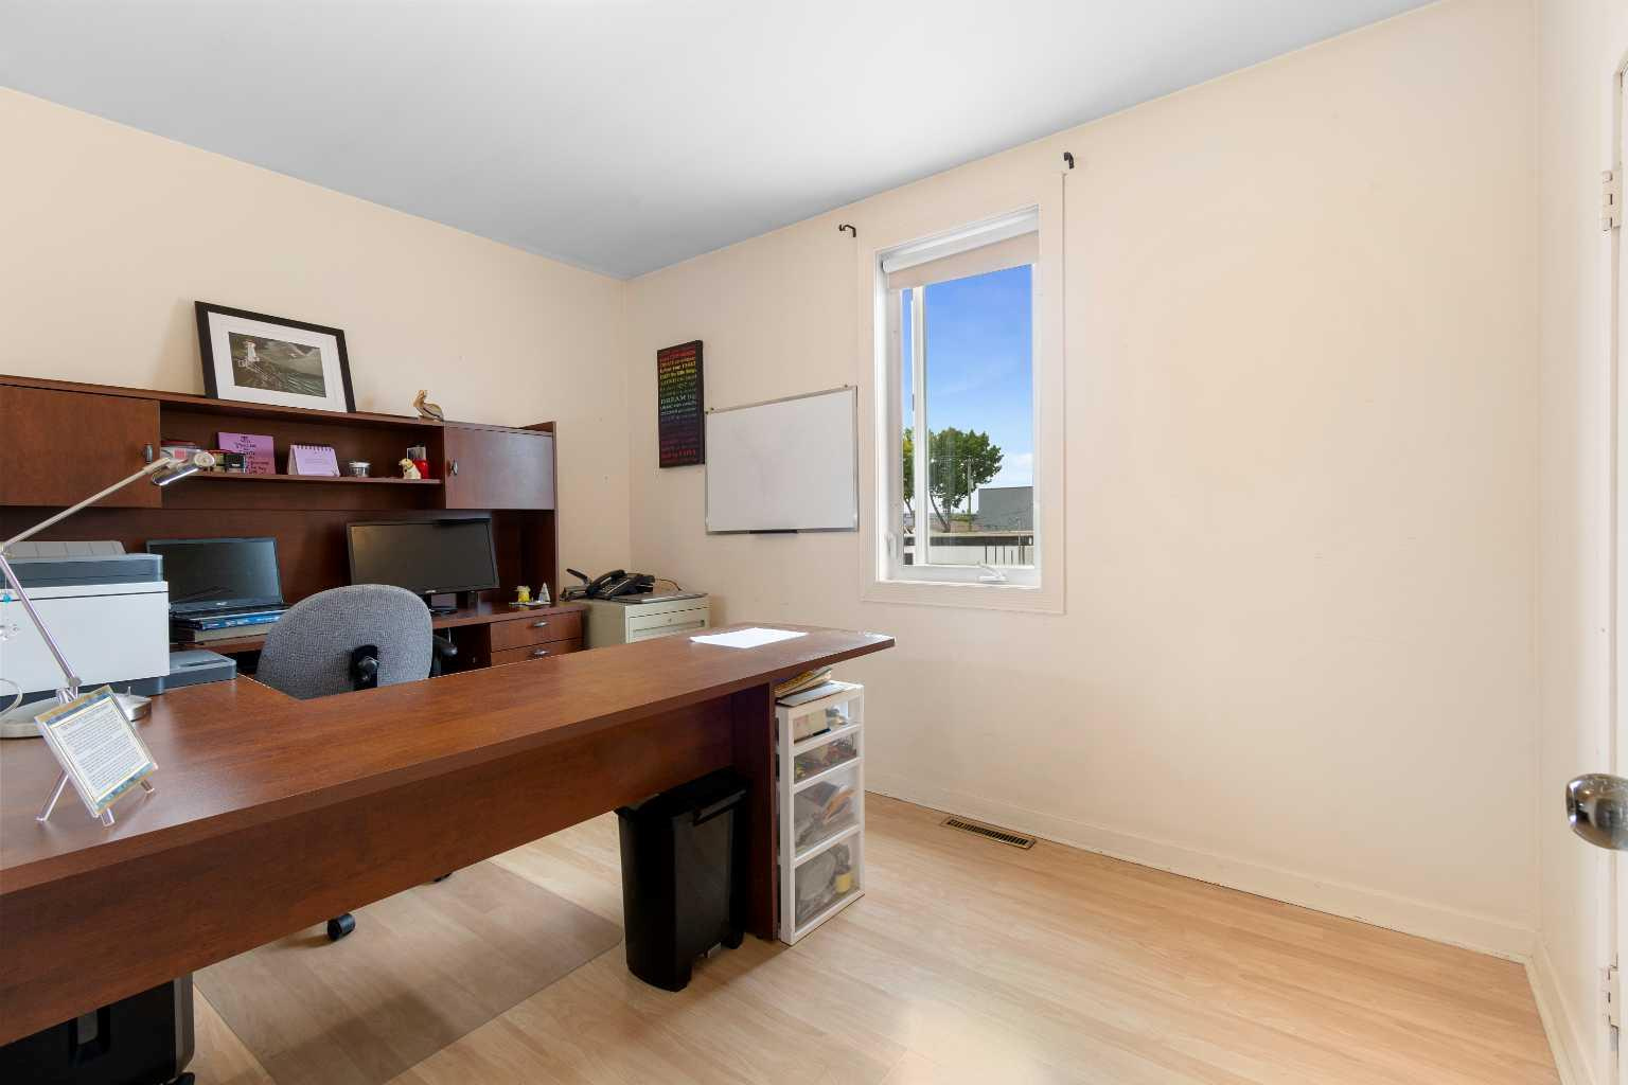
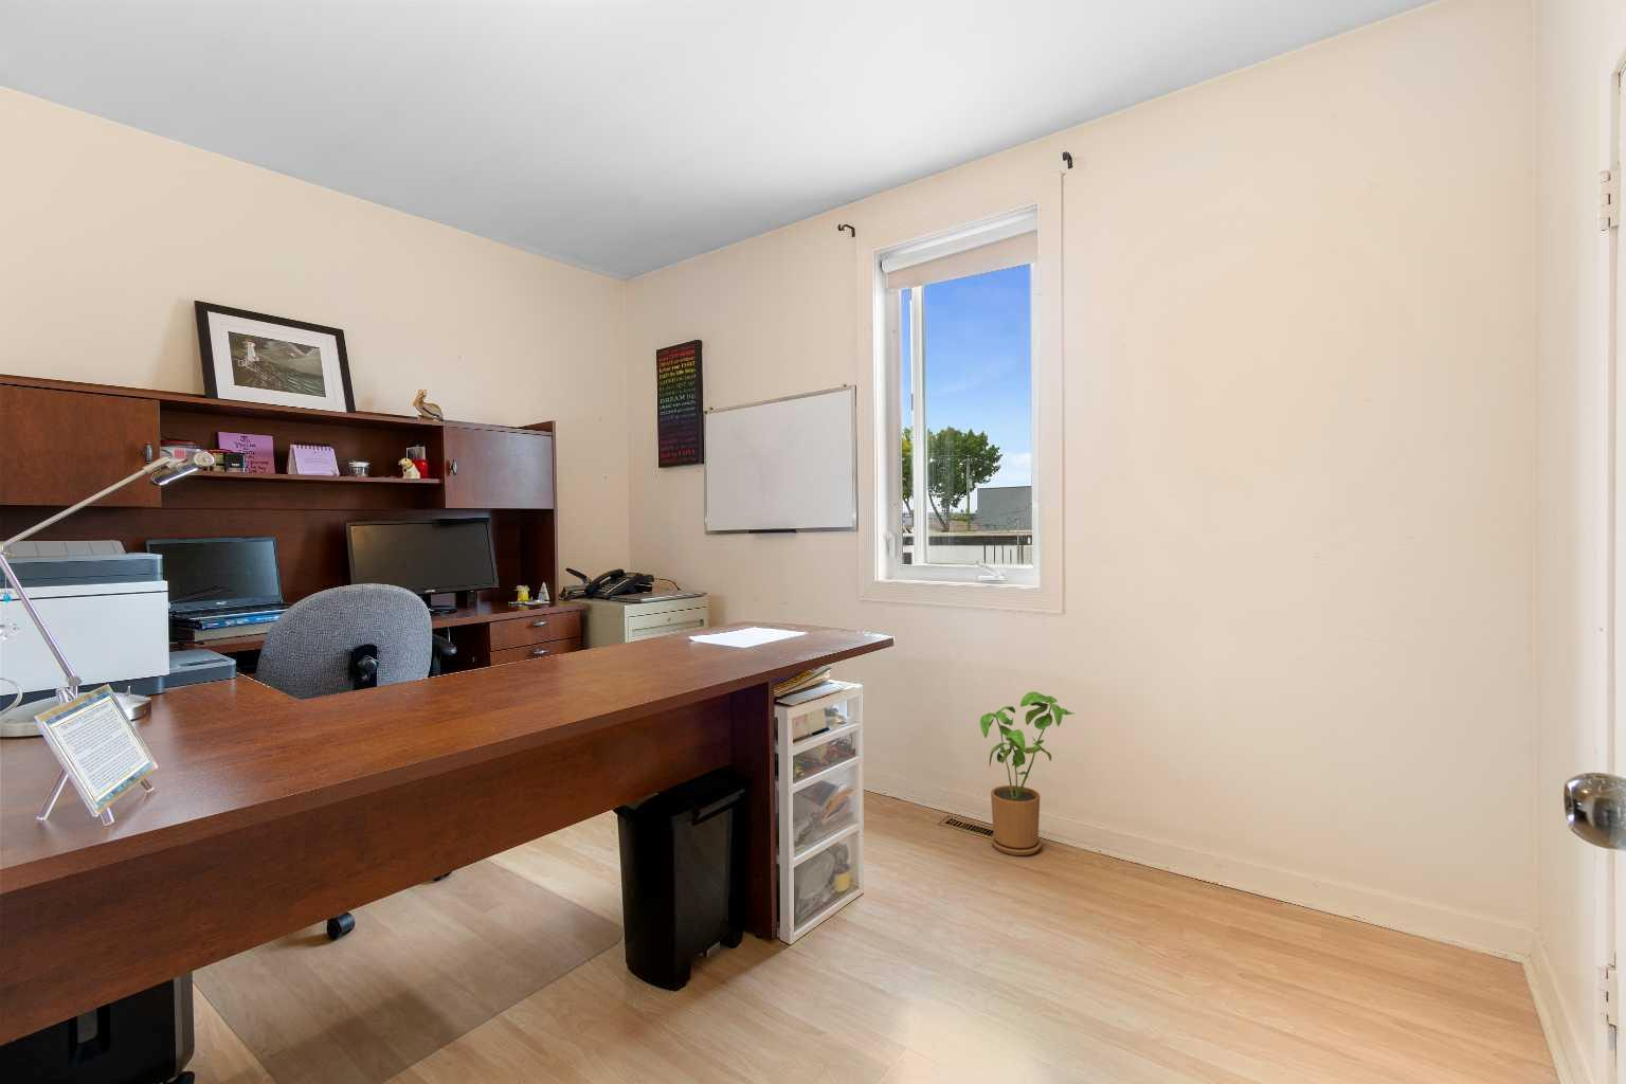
+ house plant [979,690,1074,857]
